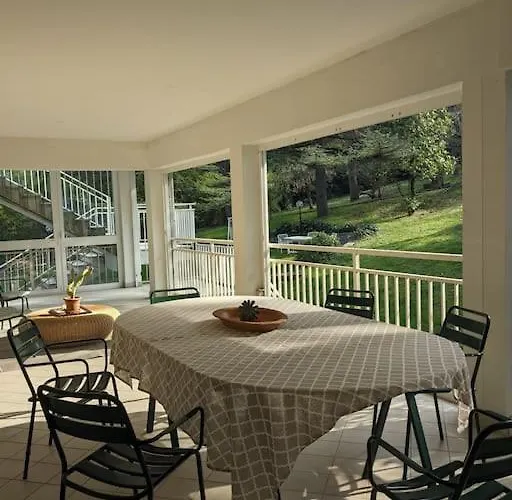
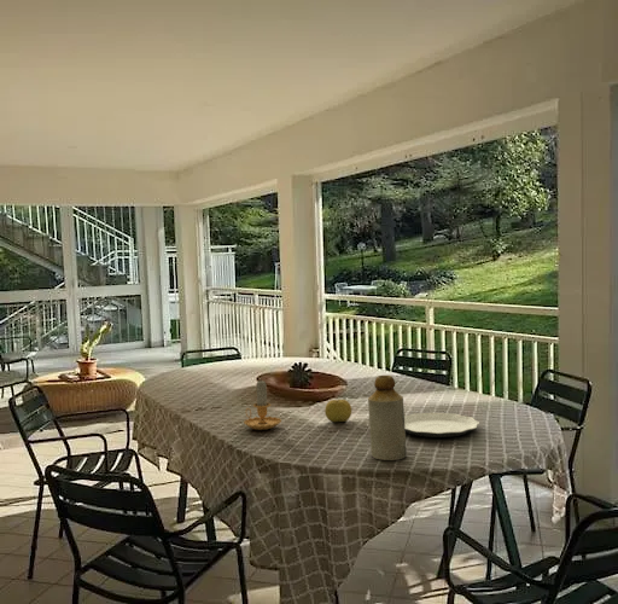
+ fruit [323,399,352,423]
+ bottle [367,374,408,461]
+ candle [243,378,282,431]
+ plate [404,412,480,439]
